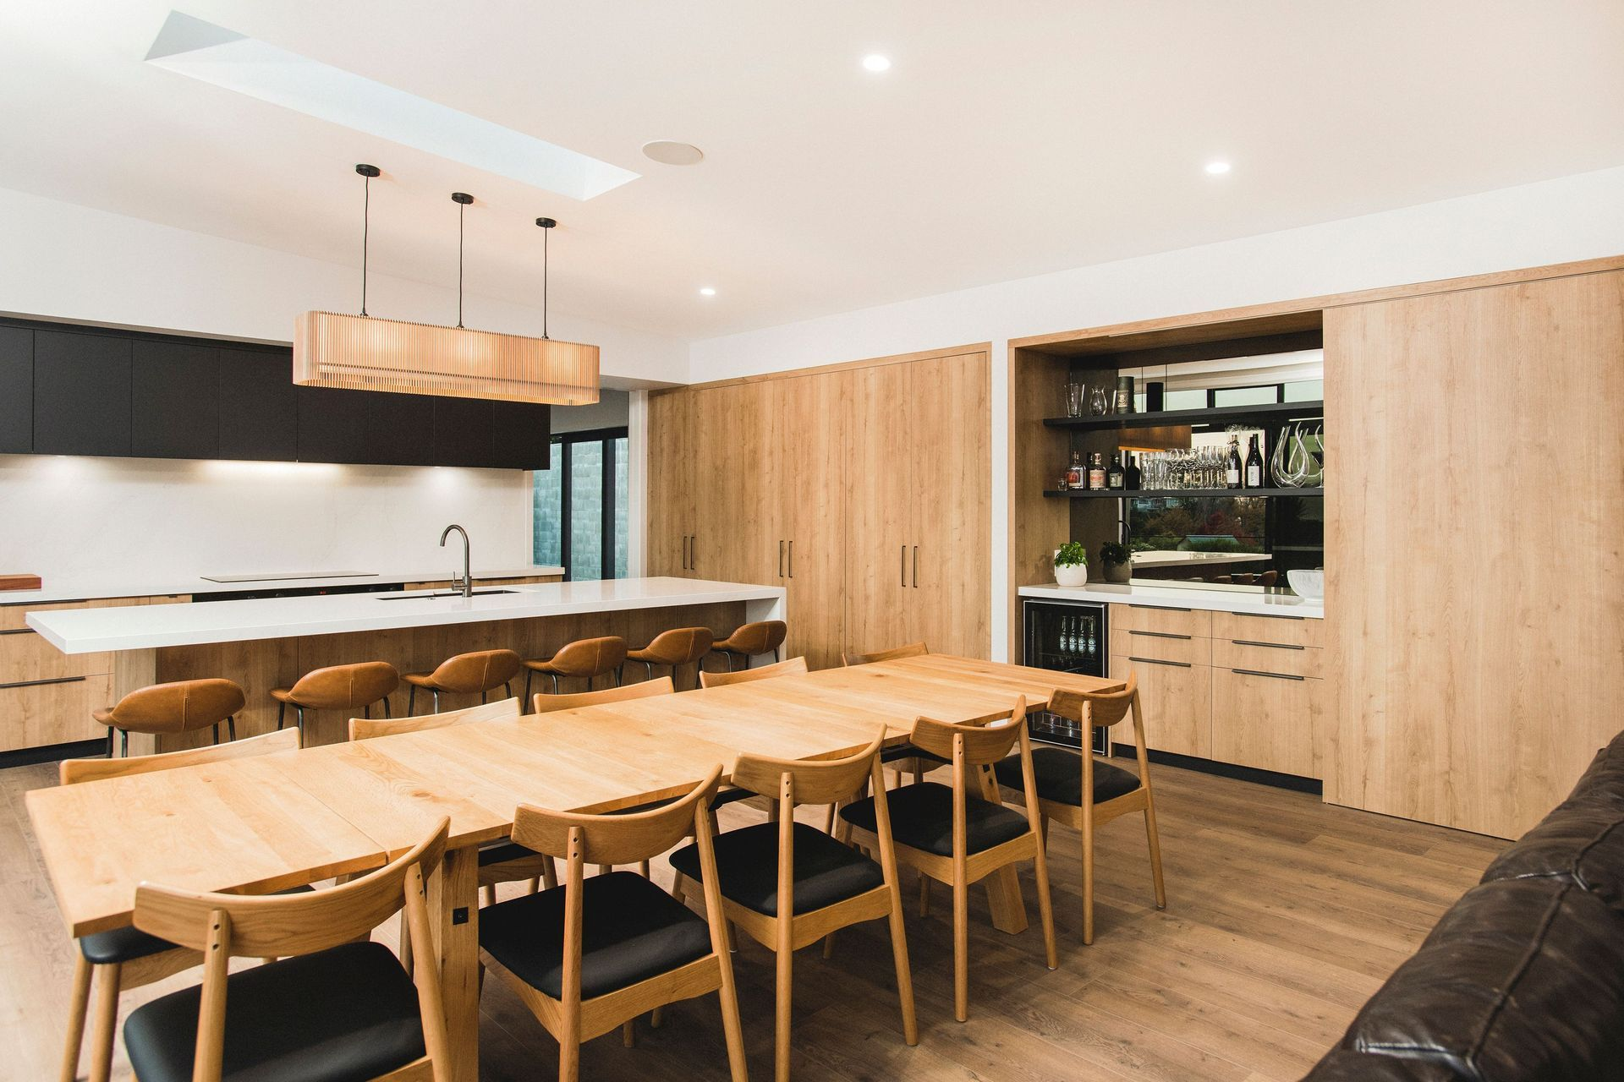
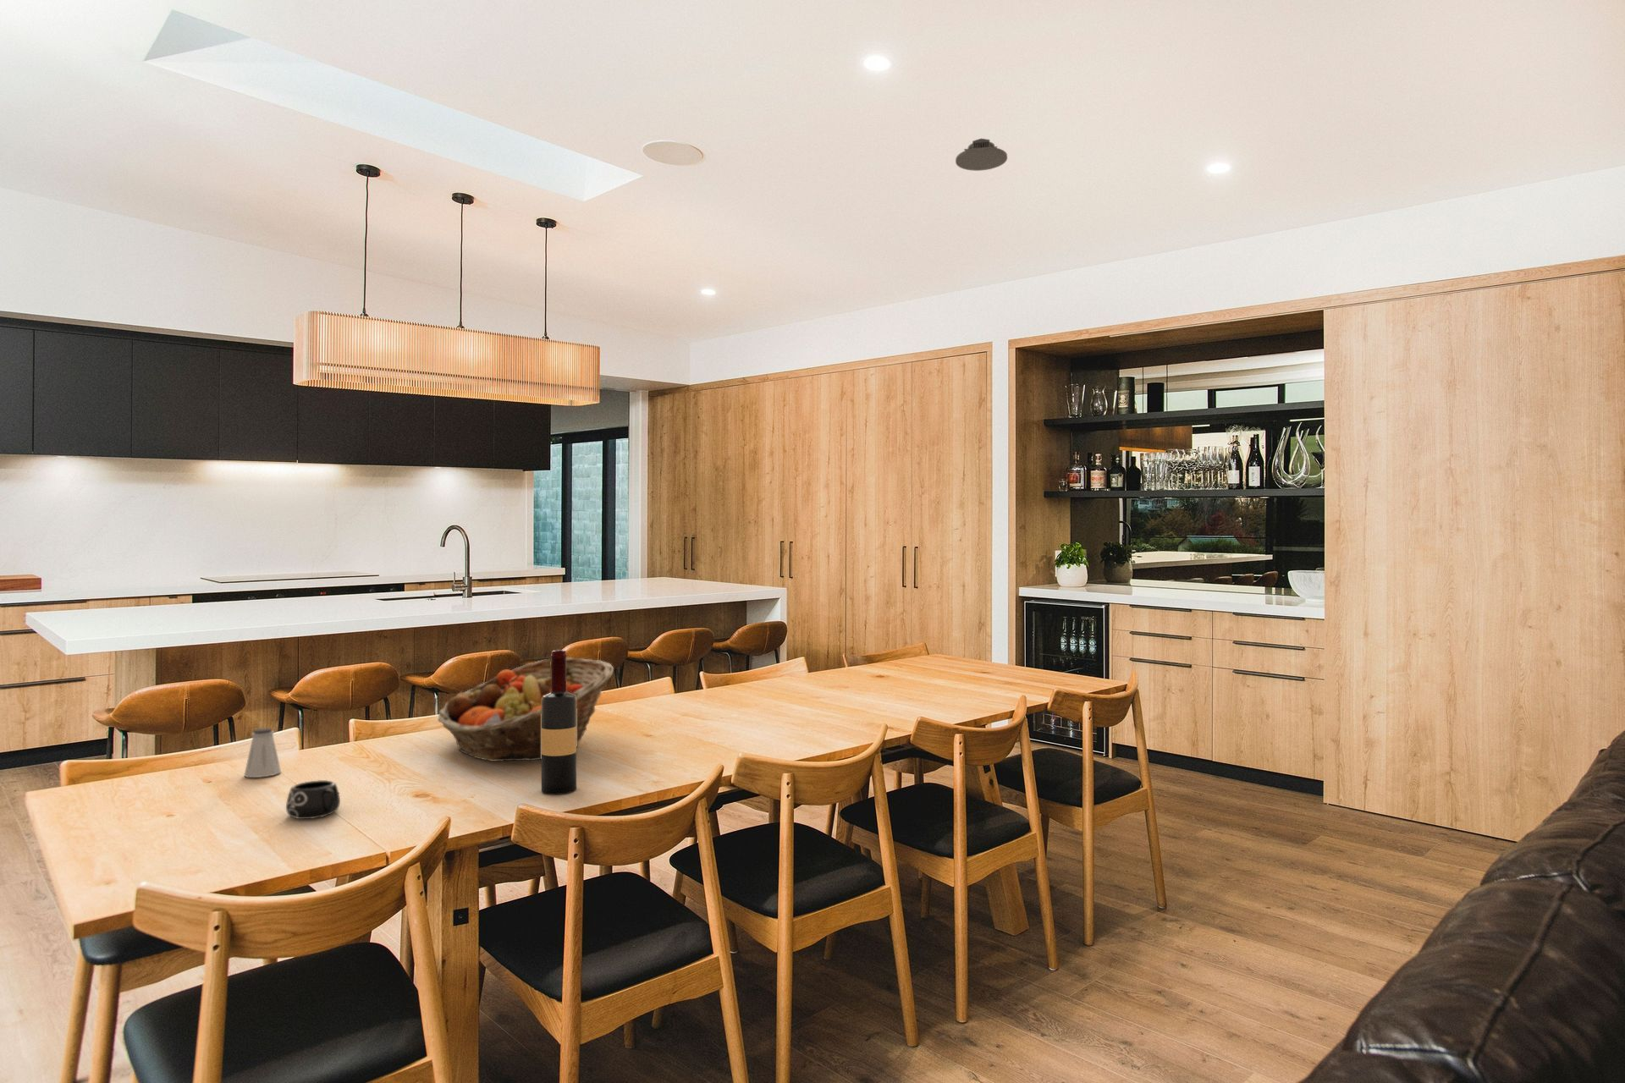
+ mug [285,780,341,820]
+ fruit basket [436,656,614,763]
+ wine bottle [540,649,577,794]
+ saltshaker [243,726,282,778]
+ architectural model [955,138,1008,172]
